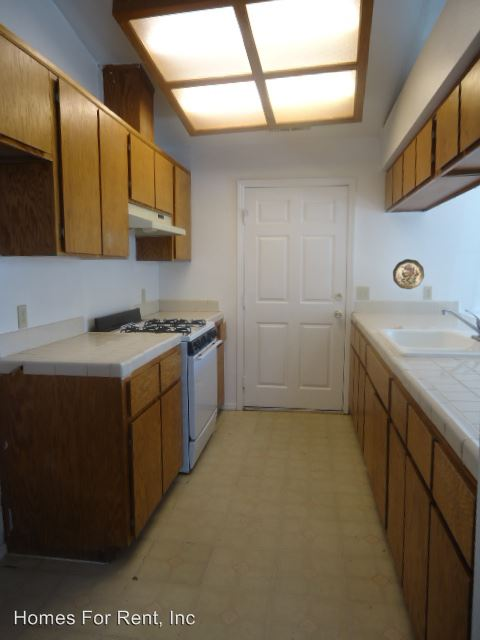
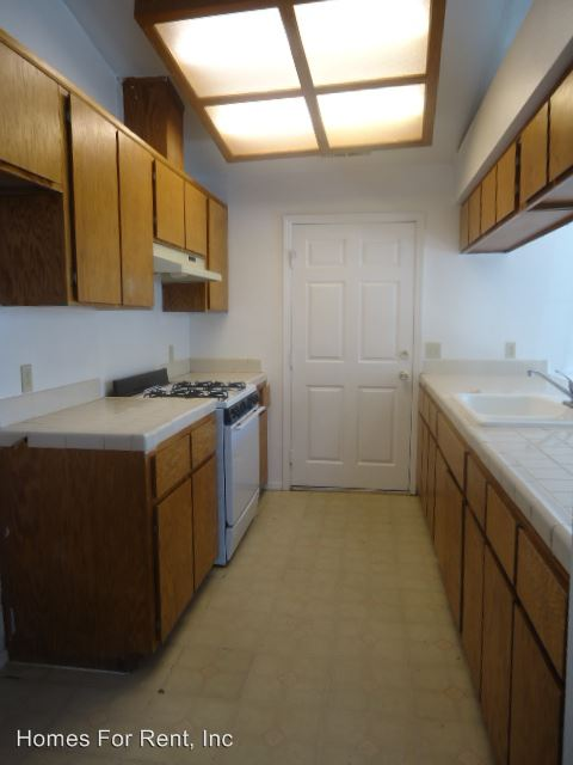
- decorative plate [392,258,425,290]
